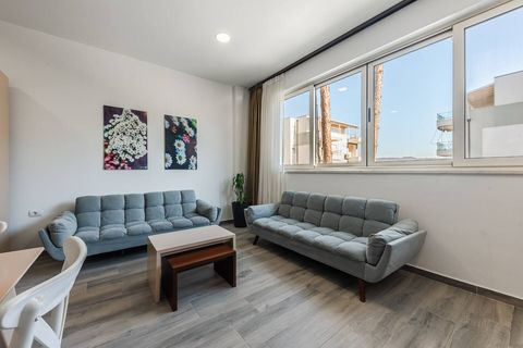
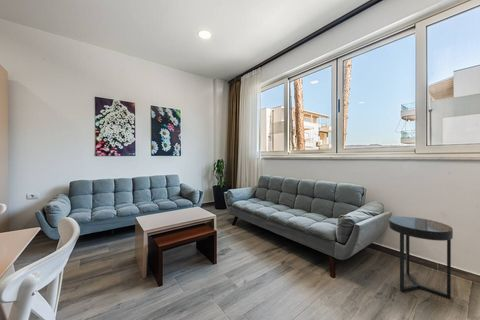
+ side table [388,216,454,300]
